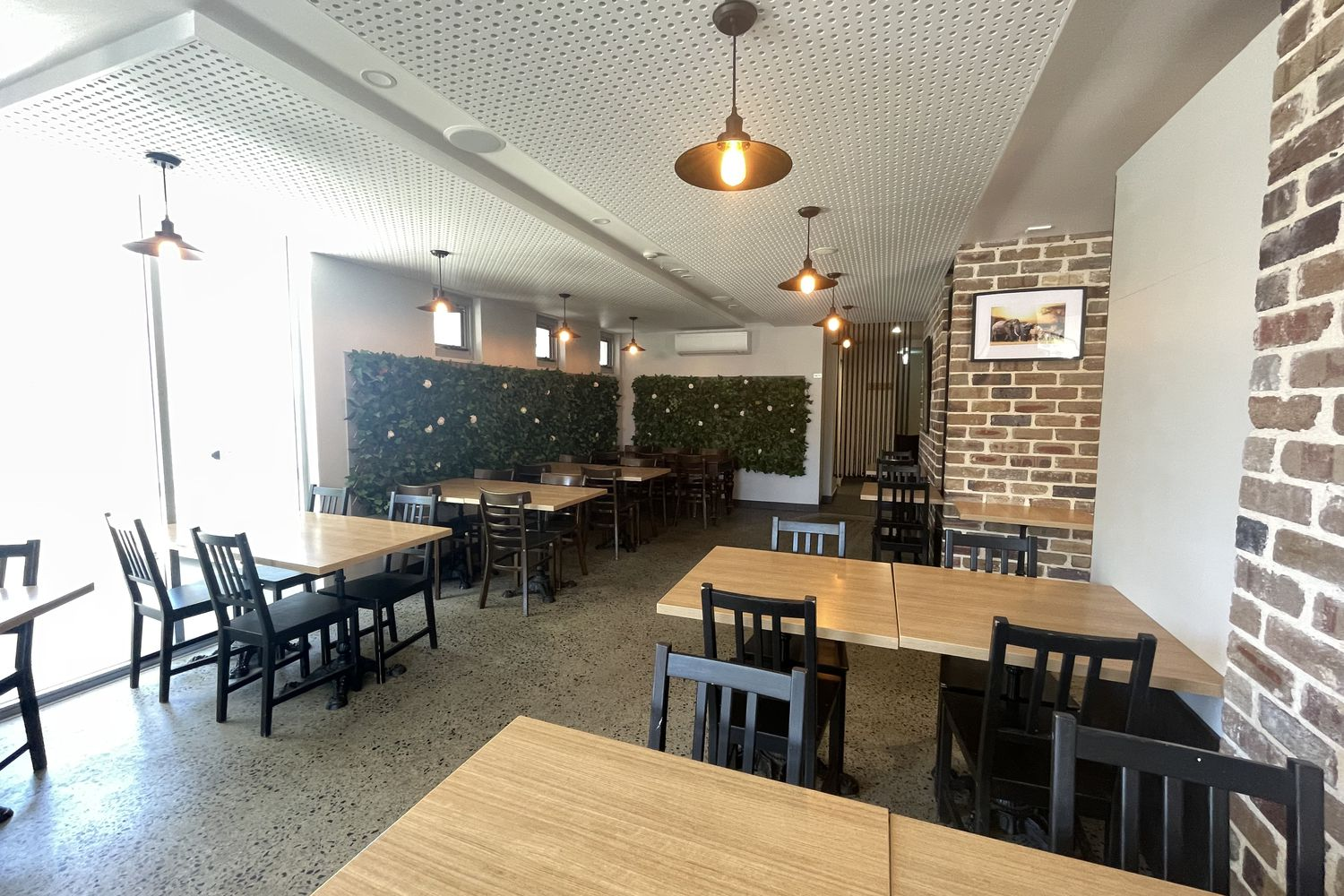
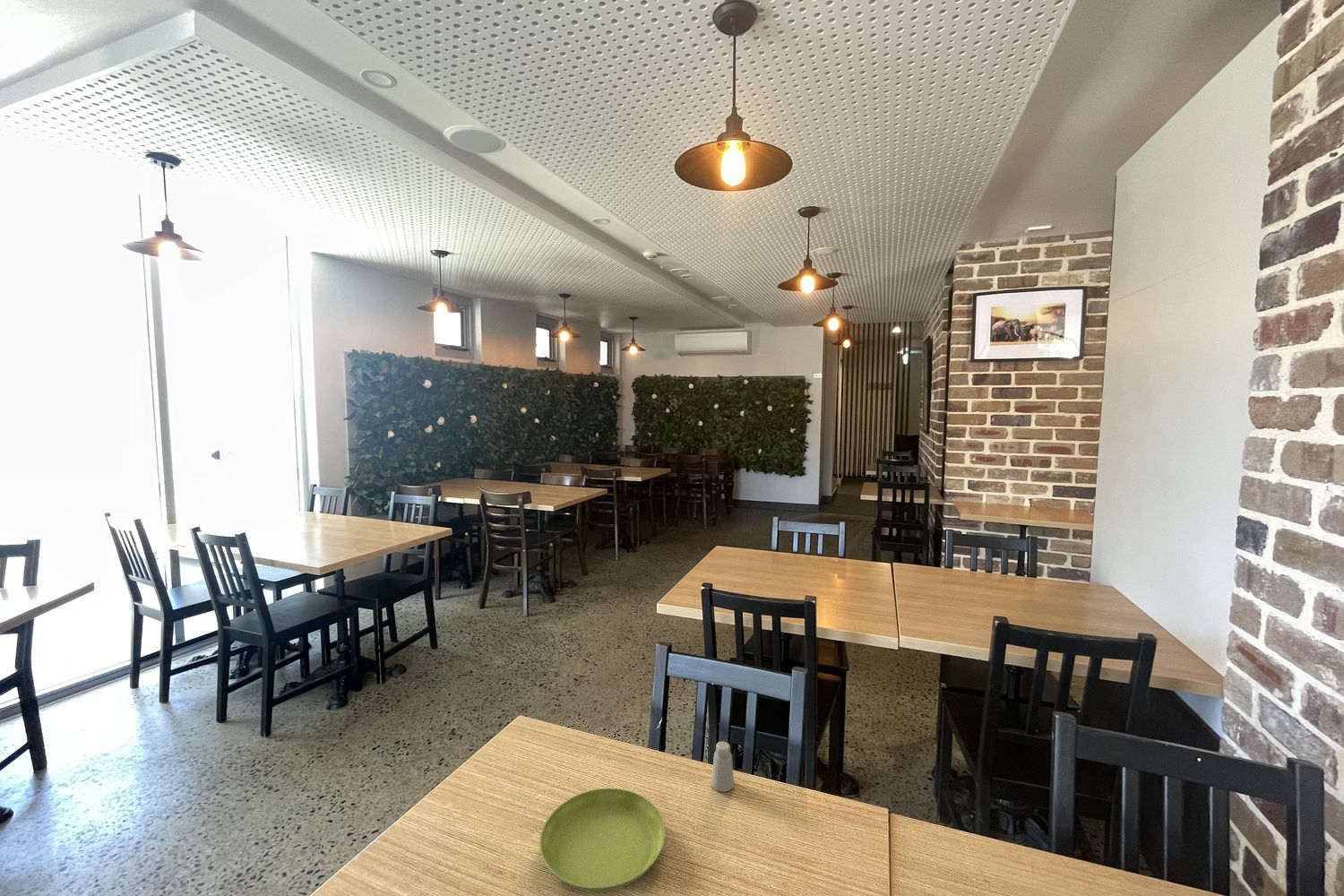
+ saucer [538,787,667,893]
+ saltshaker [711,741,735,793]
